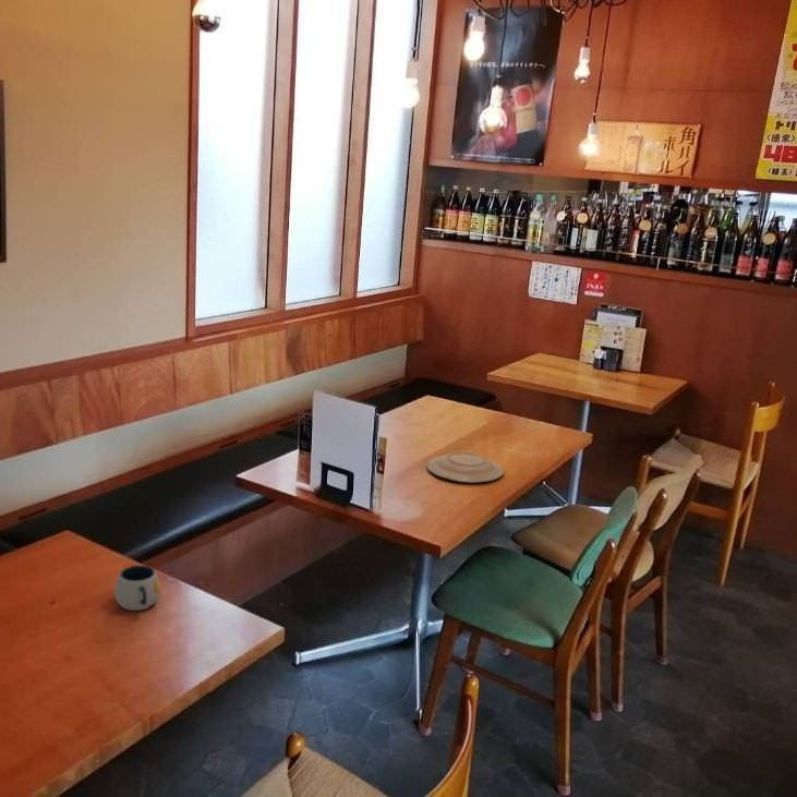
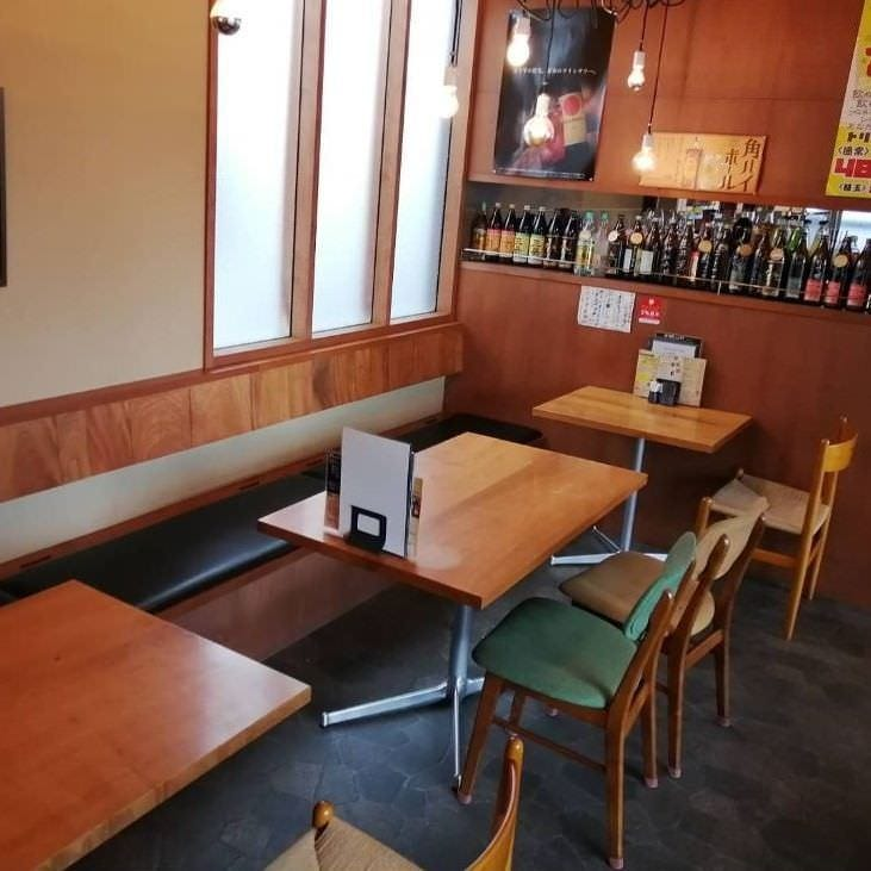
- mug [113,565,161,612]
- plate [426,451,505,484]
